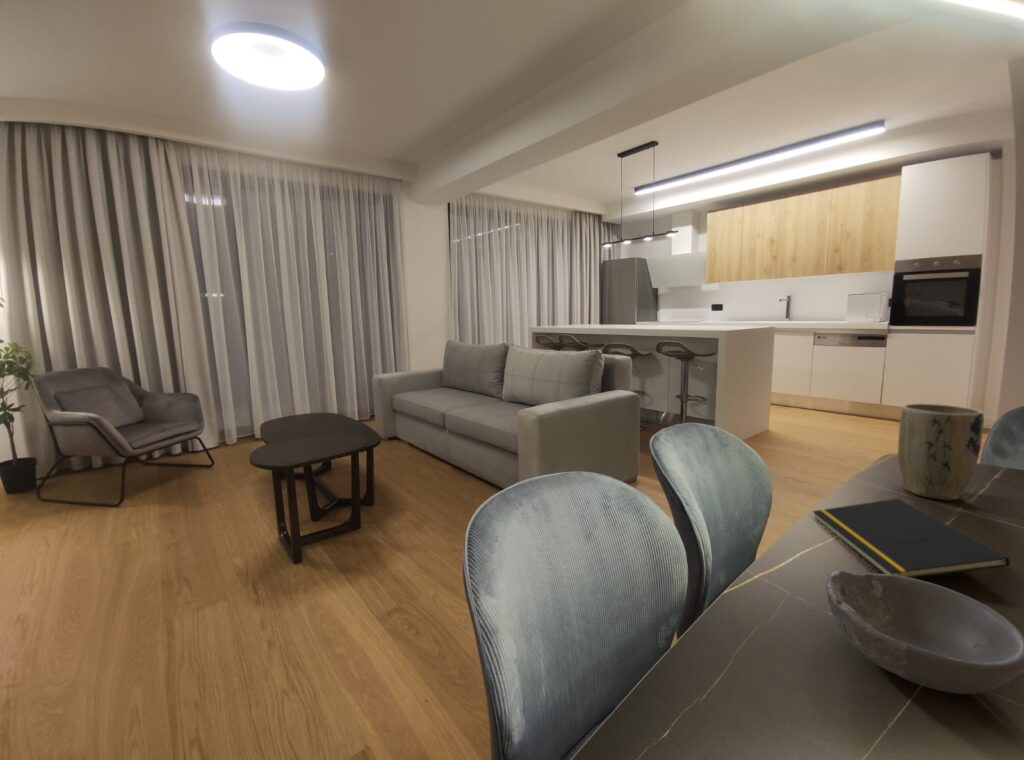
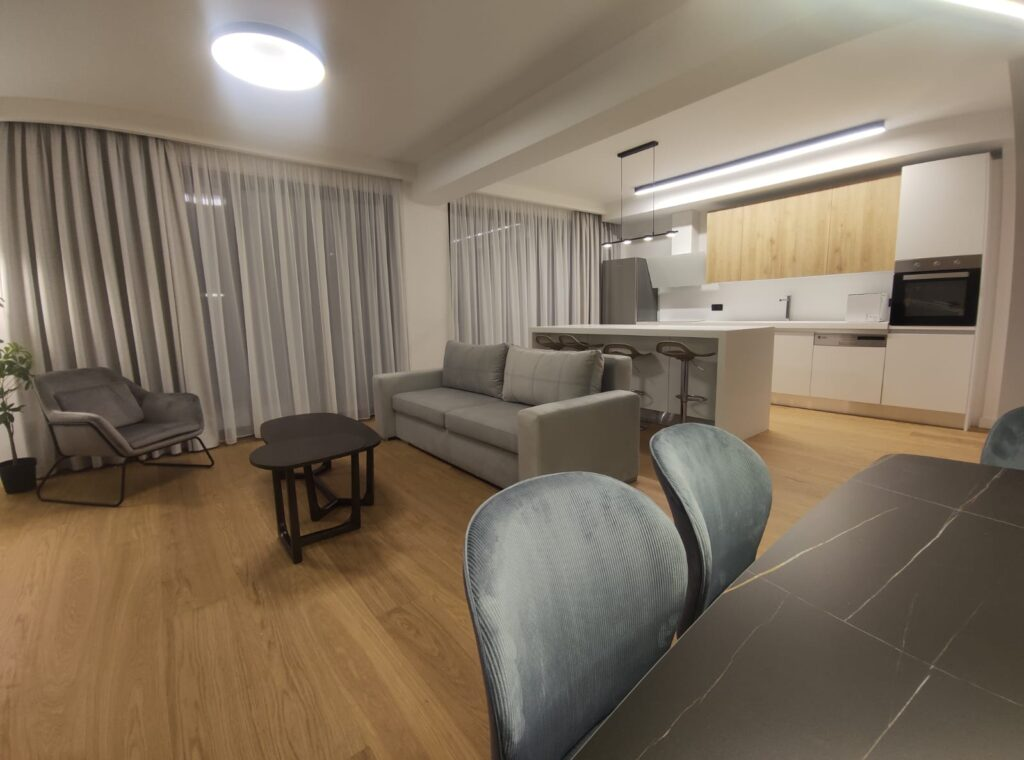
- bowl [825,570,1024,695]
- notepad [811,498,1011,579]
- plant pot [897,403,985,501]
